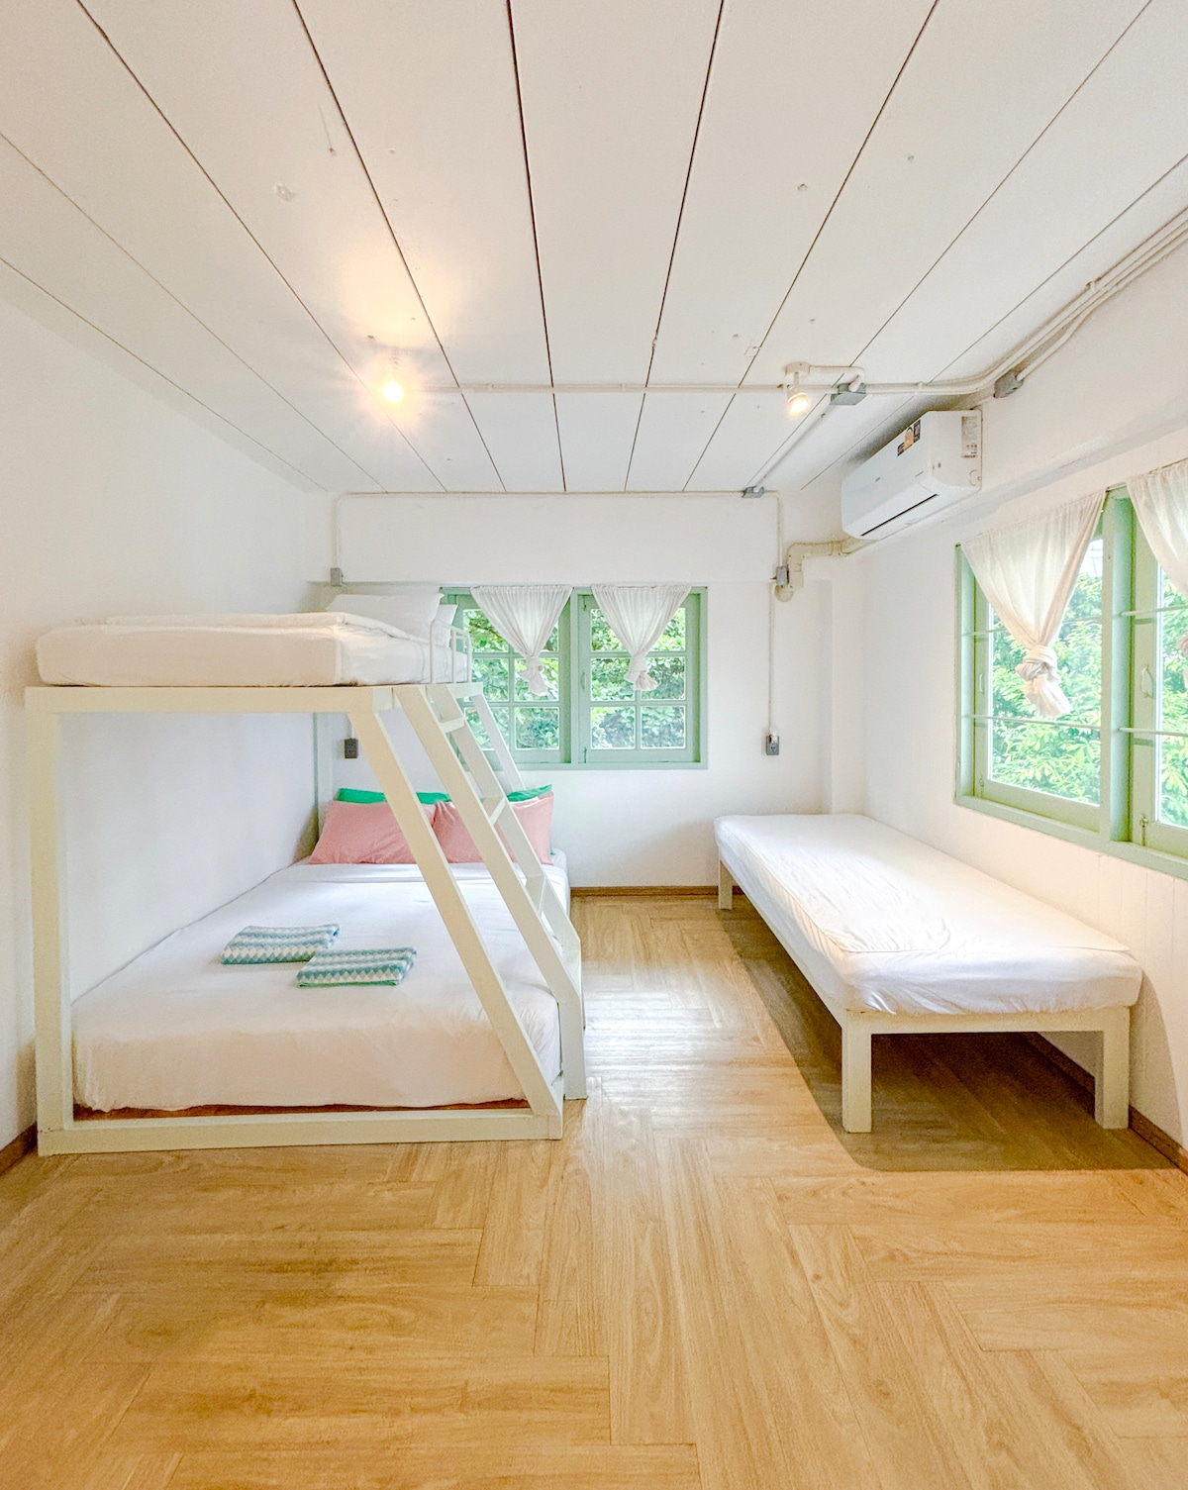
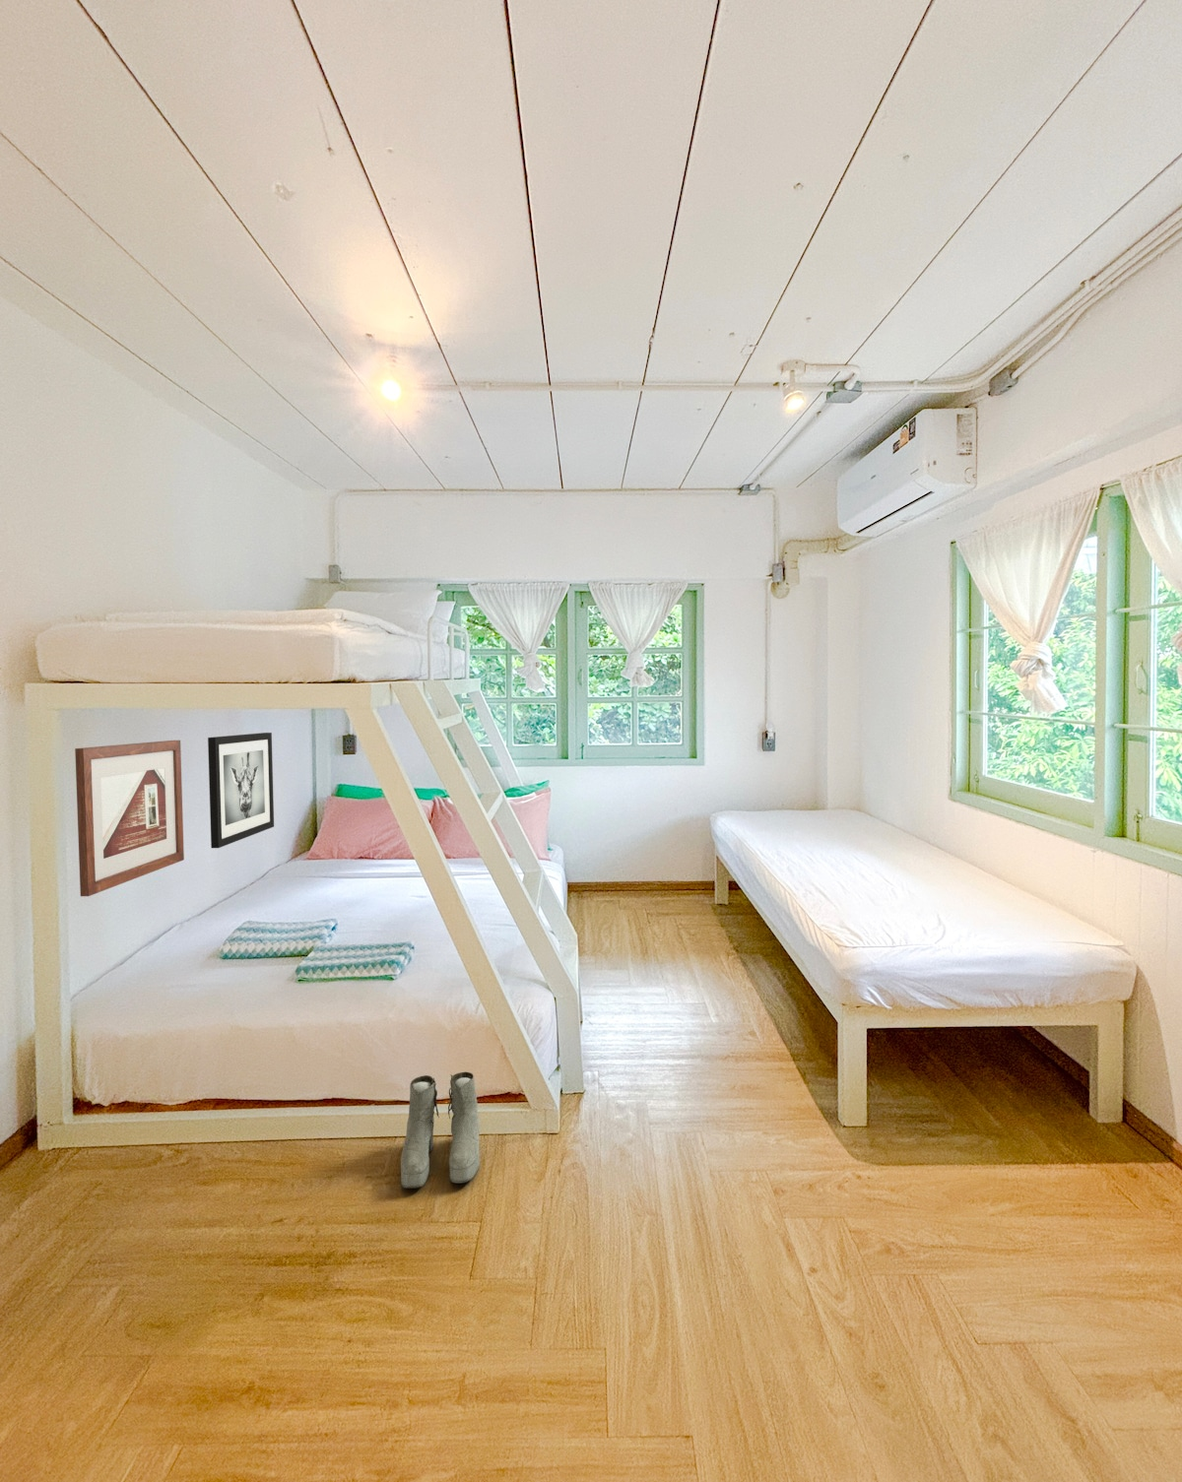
+ picture frame [74,739,186,897]
+ boots [400,1071,481,1189]
+ wall art [206,732,275,849]
